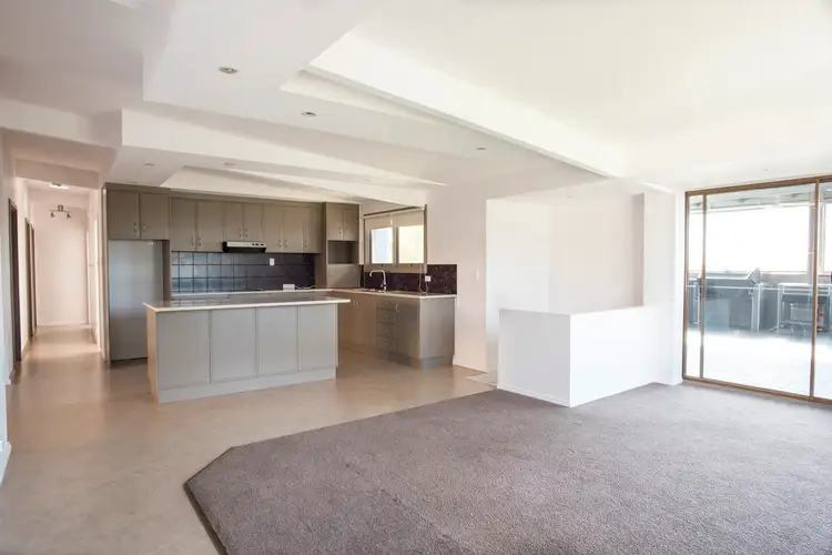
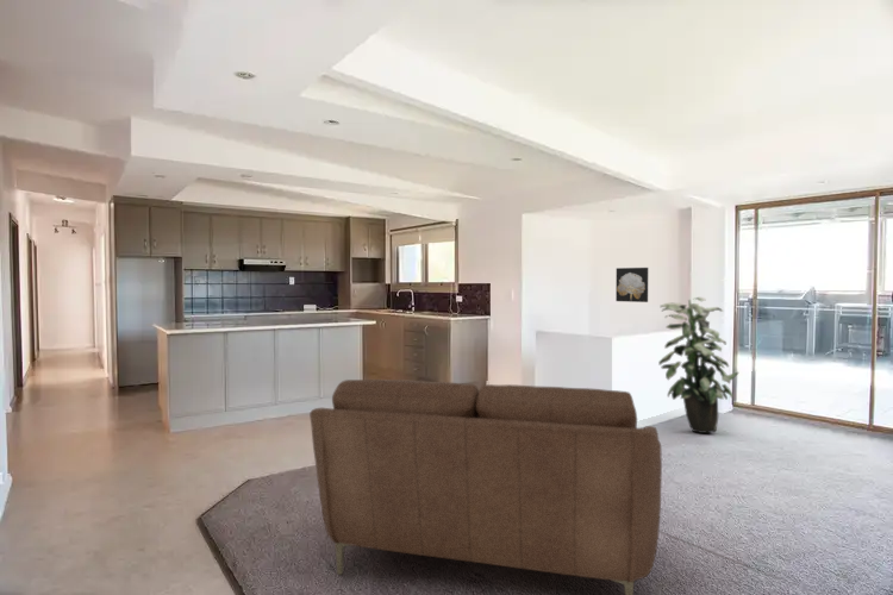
+ sofa [308,378,663,595]
+ wall art [614,267,649,303]
+ indoor plant [657,296,739,434]
